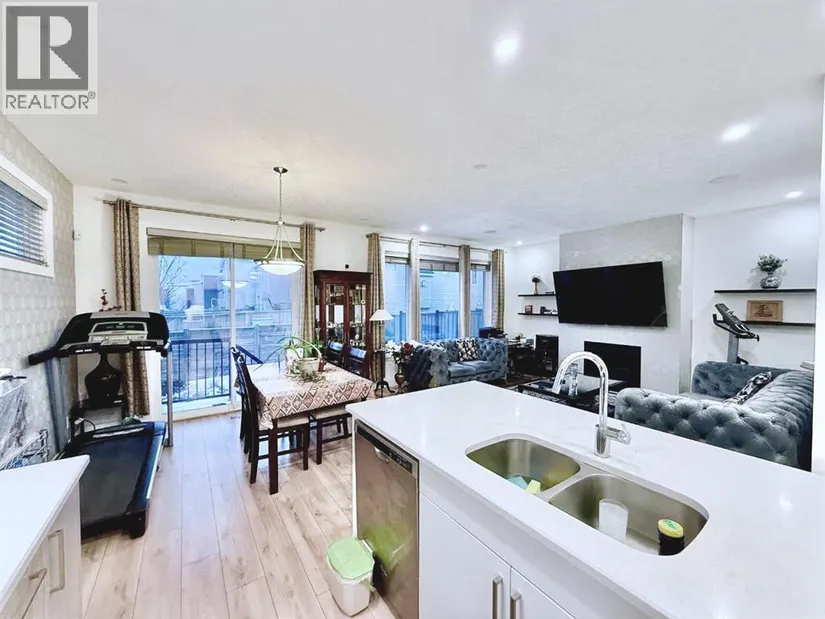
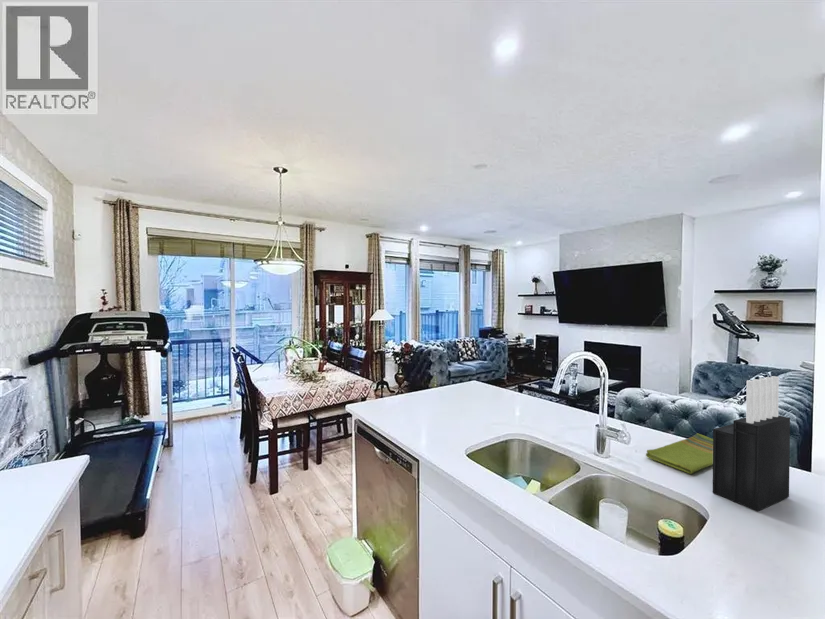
+ knife block [712,375,791,512]
+ dish towel [645,432,713,475]
